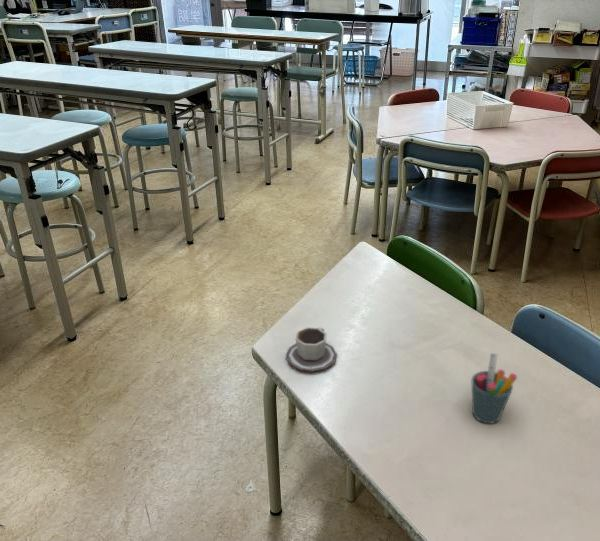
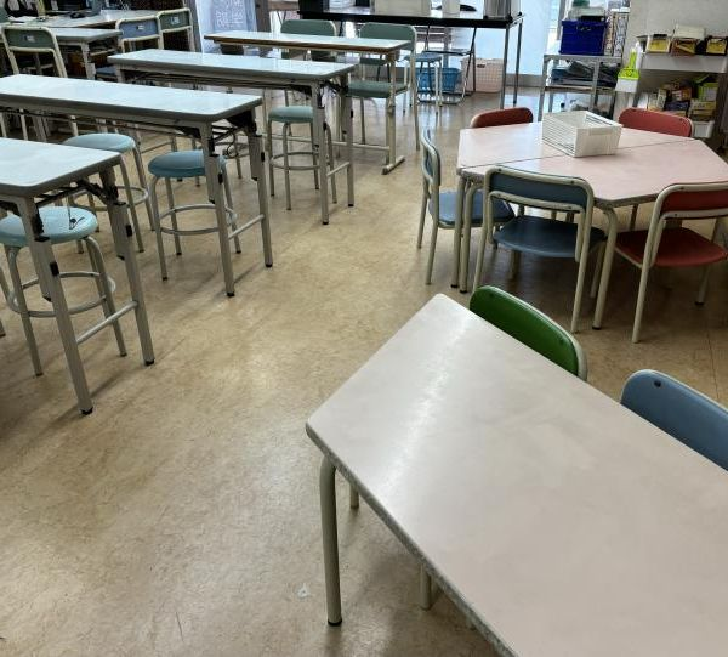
- pen holder [471,352,518,425]
- cup [285,326,338,372]
